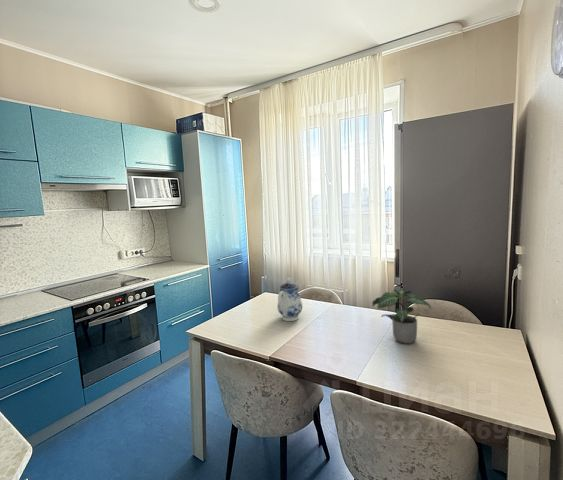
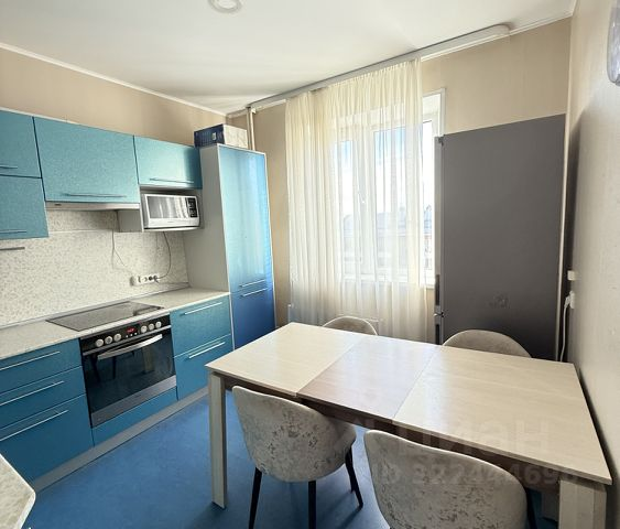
- teapot [277,277,303,322]
- potted plant [371,288,433,345]
